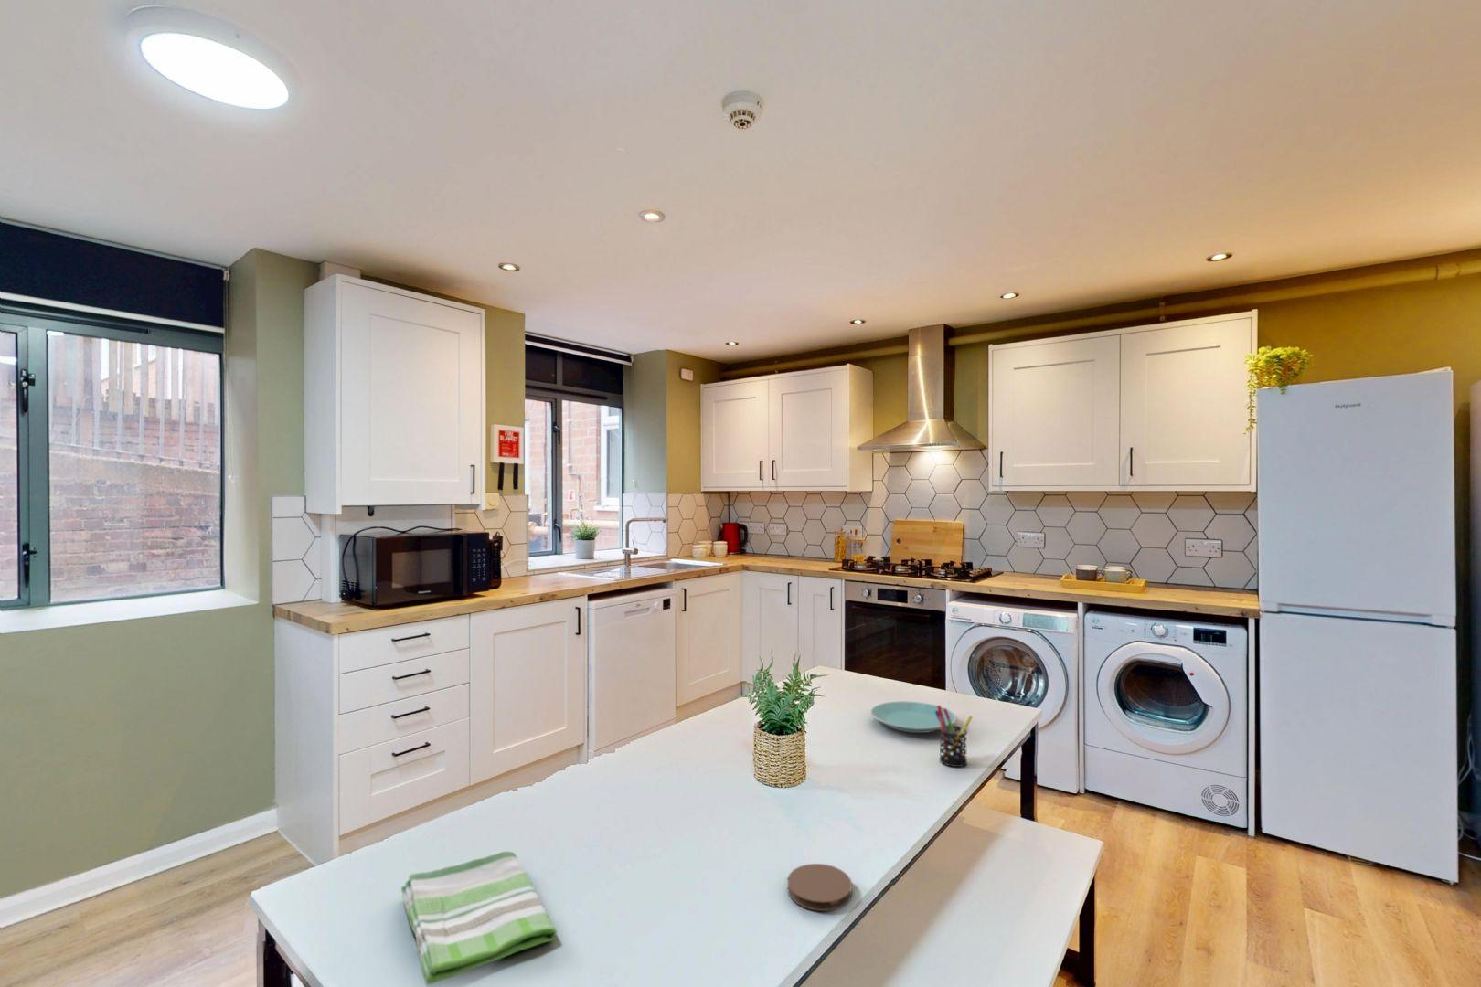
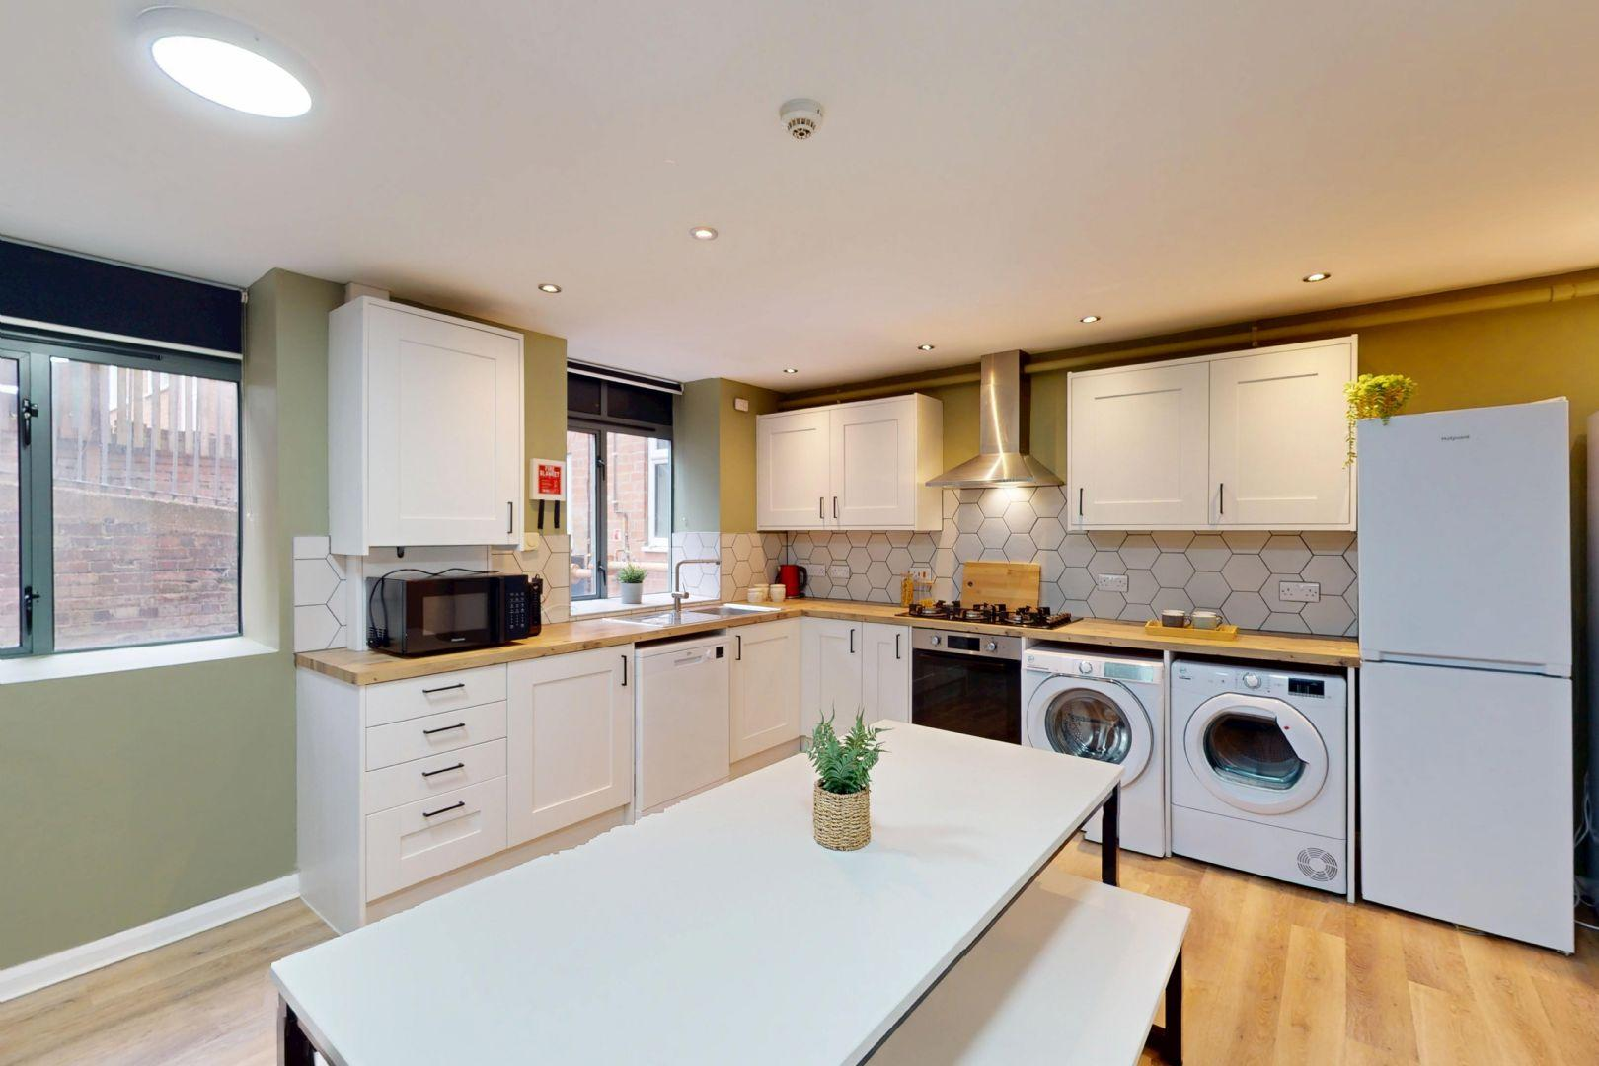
- dish towel [400,850,558,985]
- coaster [786,863,853,912]
- pen holder [936,705,973,768]
- plate [869,699,958,734]
